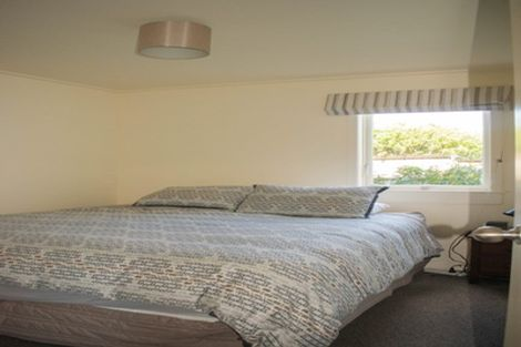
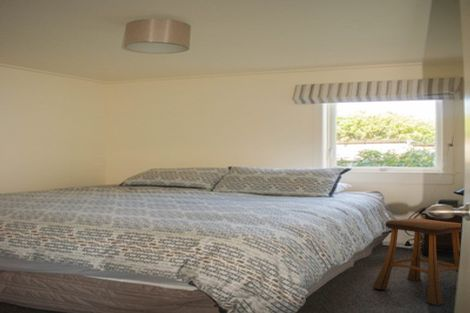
+ stool [371,217,462,306]
